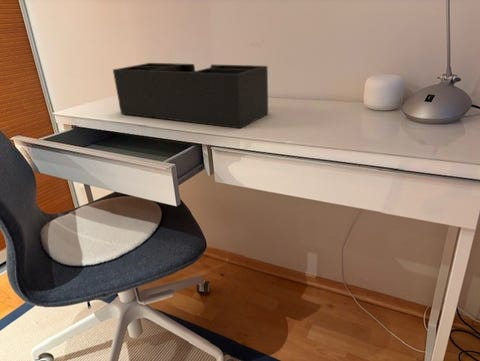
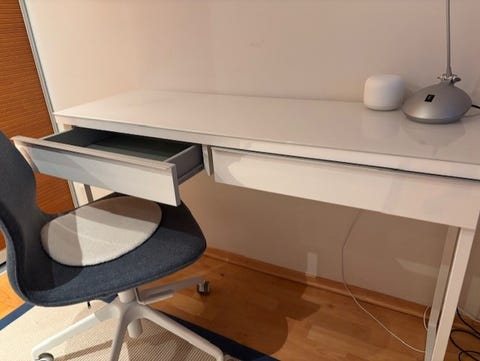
- desk organizer [112,62,269,129]
